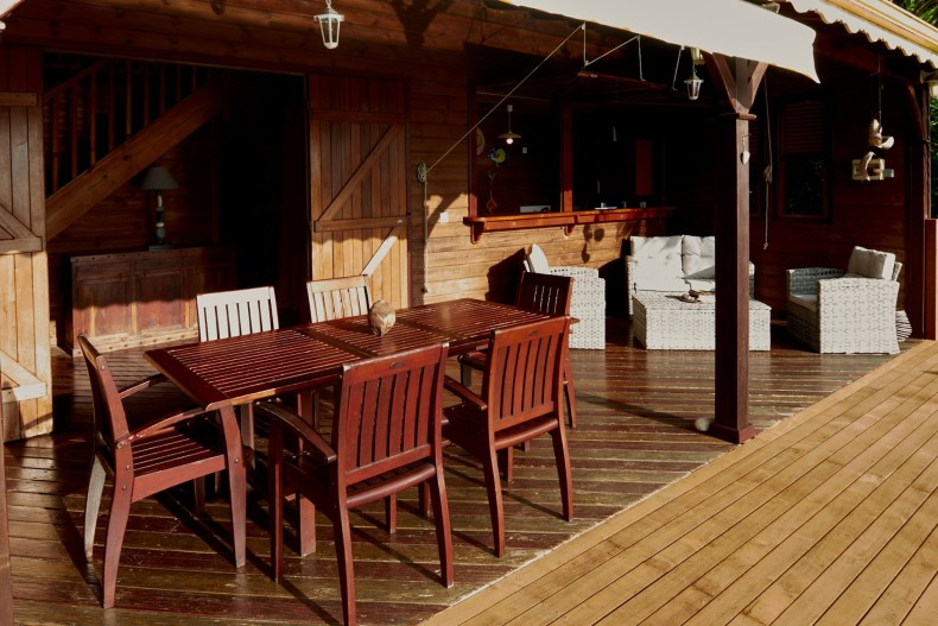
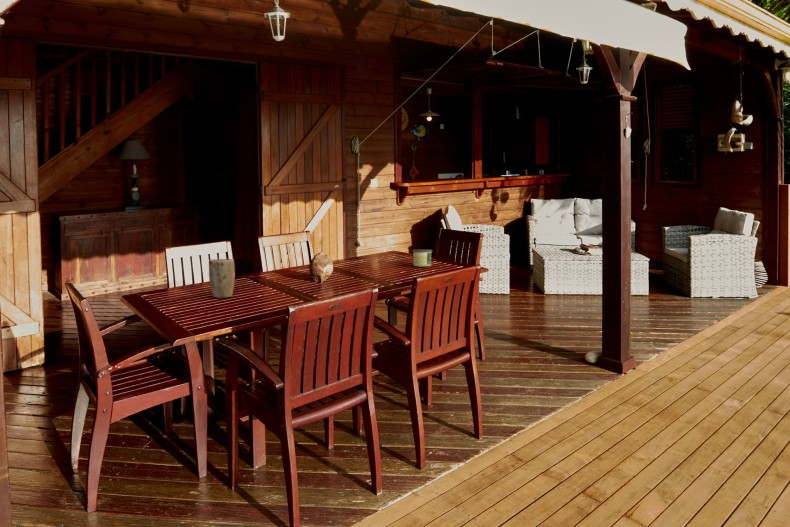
+ candle [412,249,433,268]
+ plant pot [208,258,236,299]
